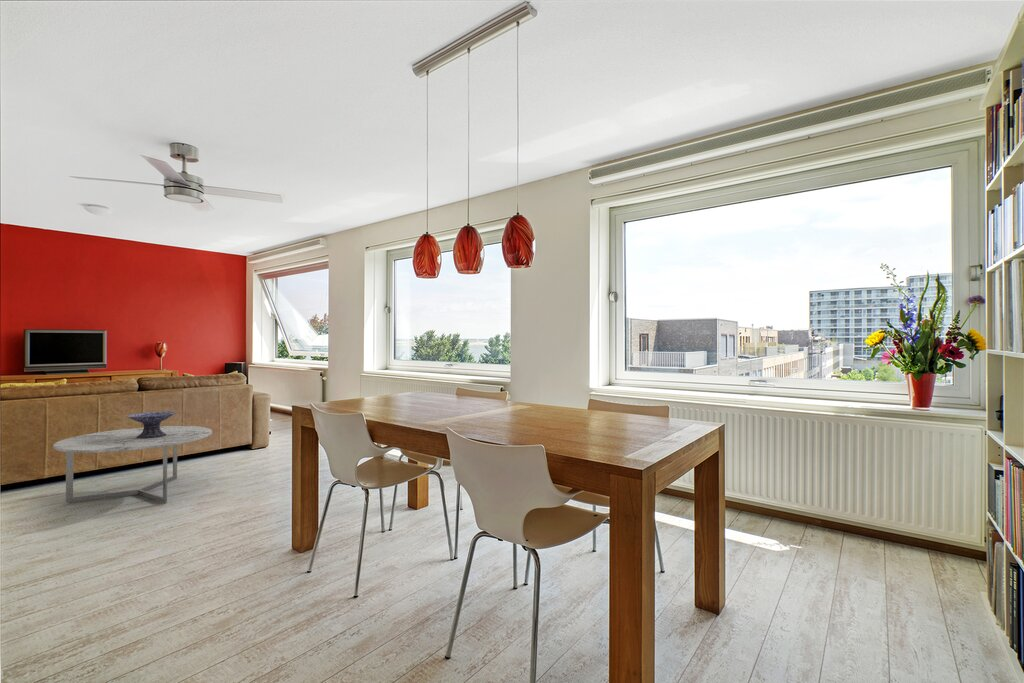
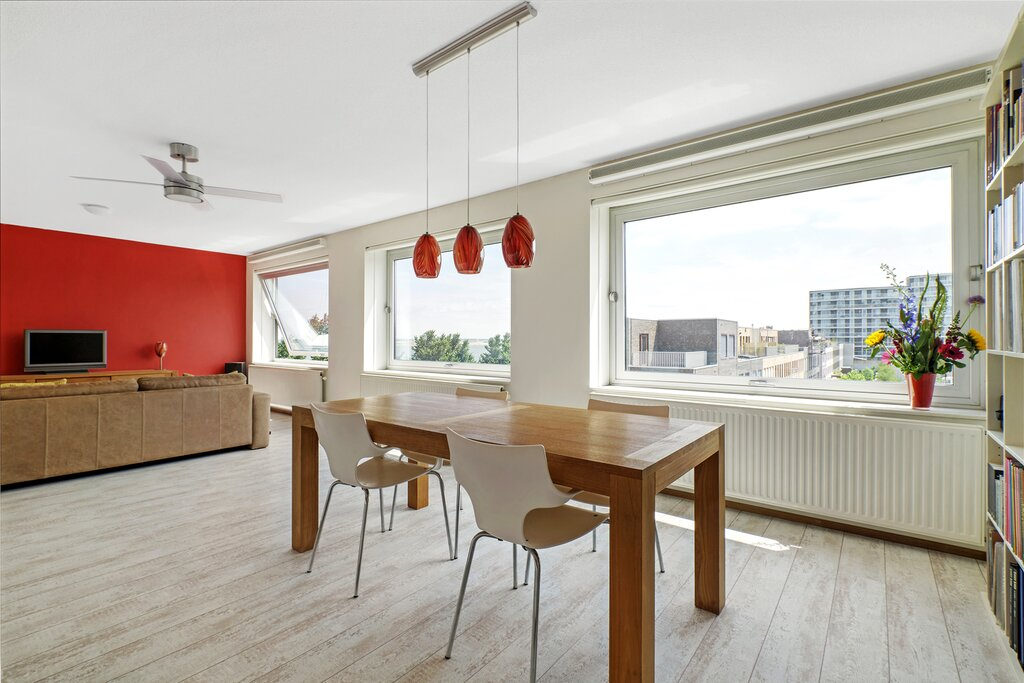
- coffee table [52,425,213,504]
- decorative bowl [125,410,178,438]
